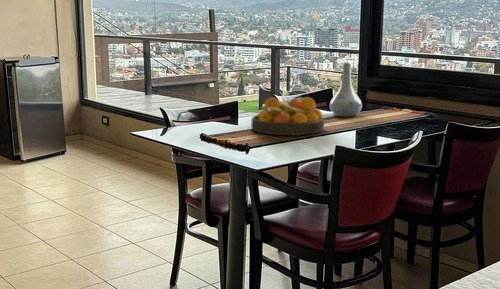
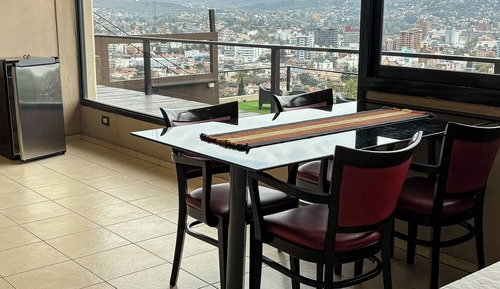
- vase [329,62,363,118]
- fruit bowl [250,96,325,136]
